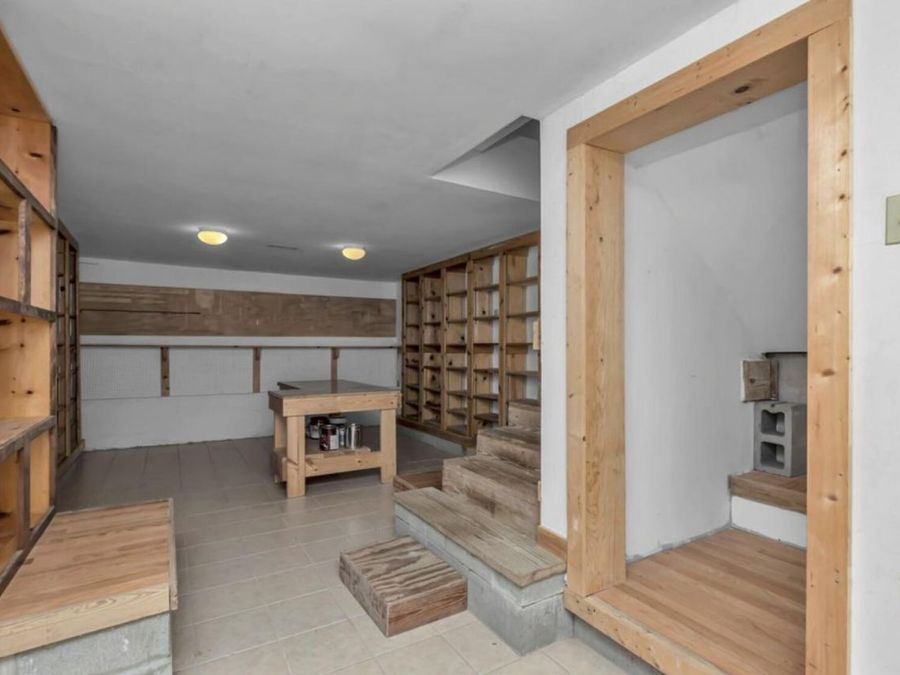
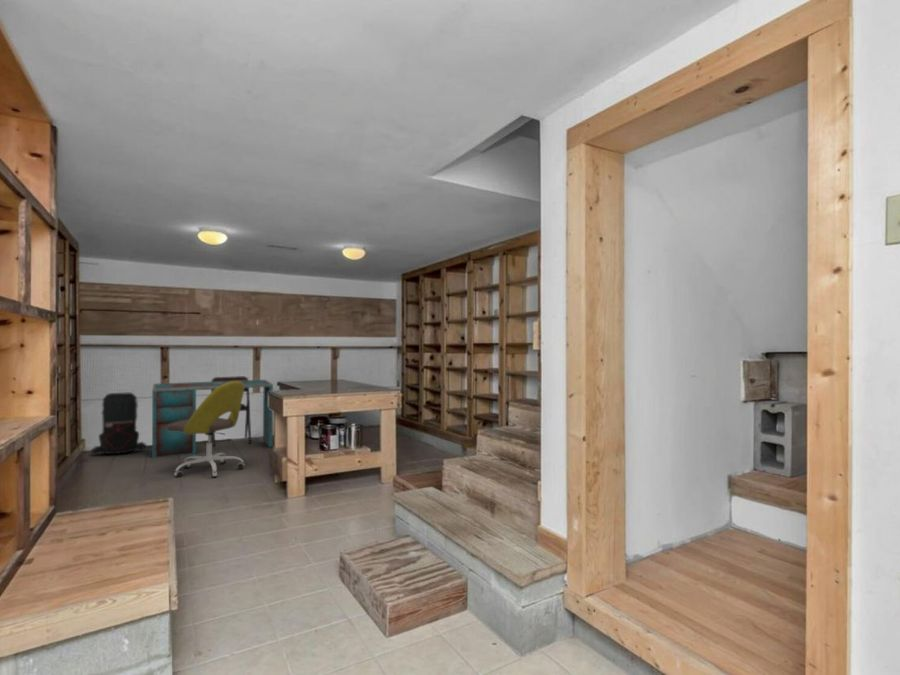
+ office chair [167,381,245,479]
+ backpack [90,391,147,455]
+ desk [151,375,274,459]
